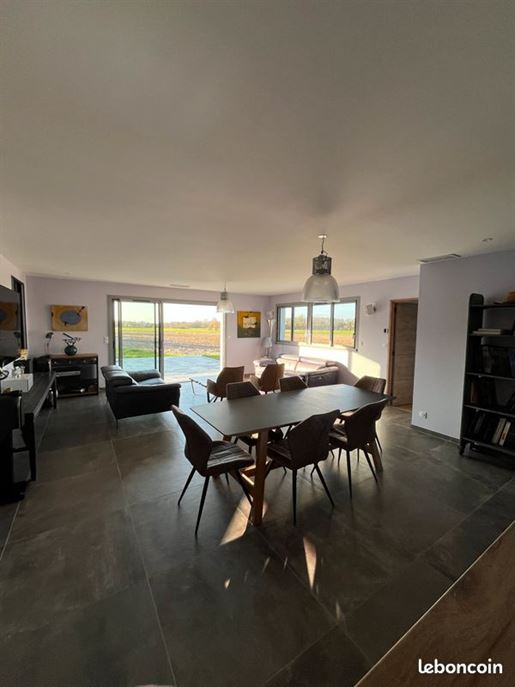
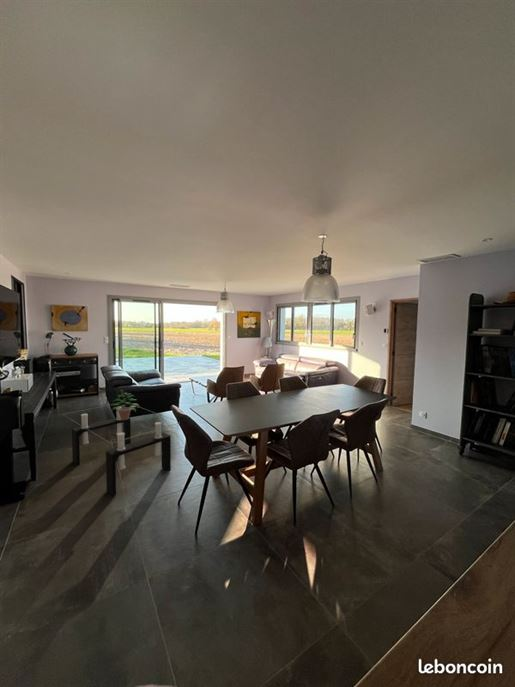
+ coffee table [63,402,179,497]
+ potted plant [108,389,141,420]
